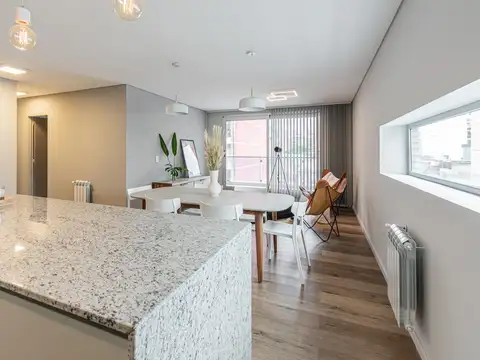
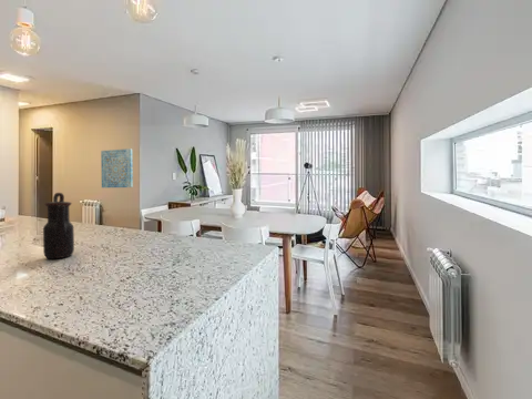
+ wall art [100,147,134,188]
+ teapot [42,192,75,259]
